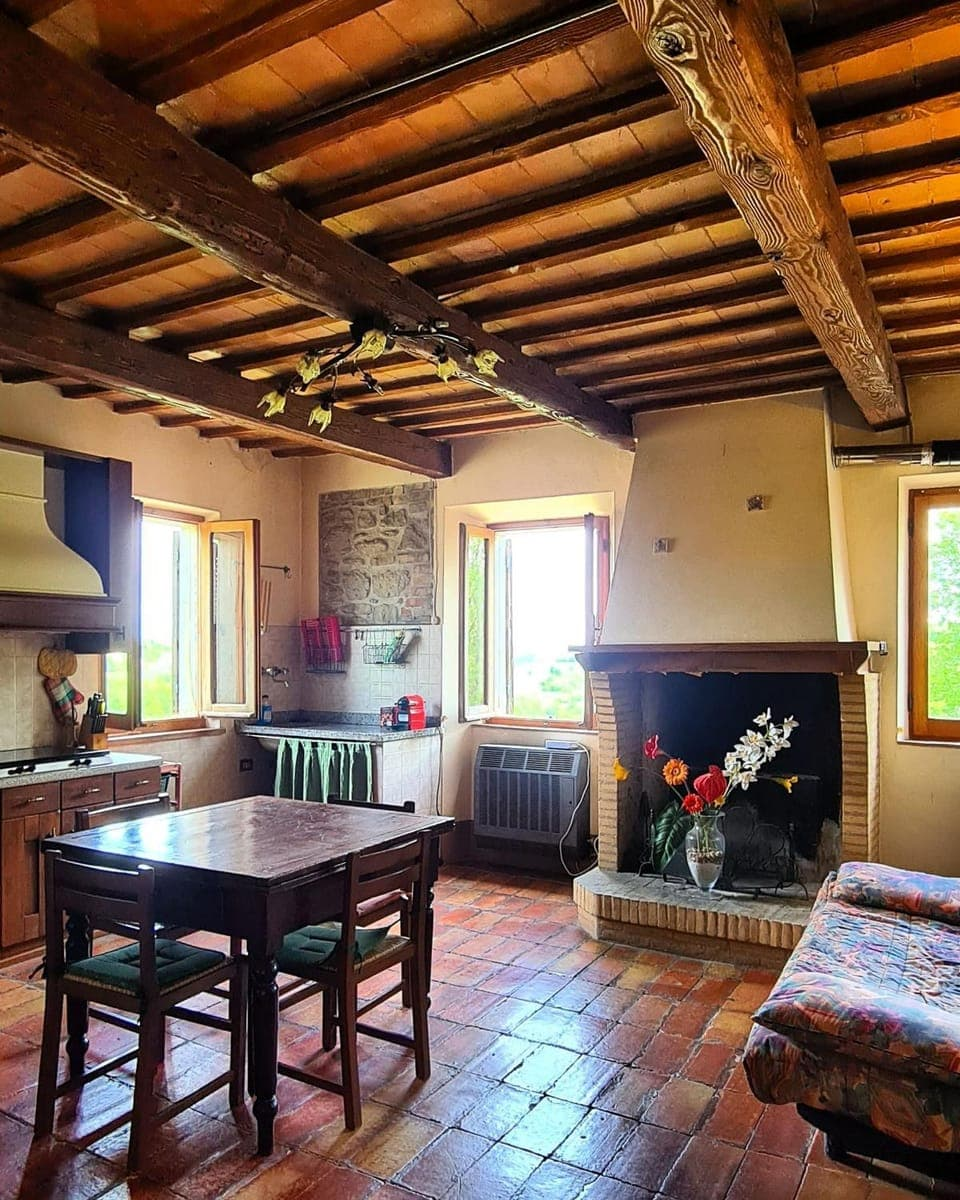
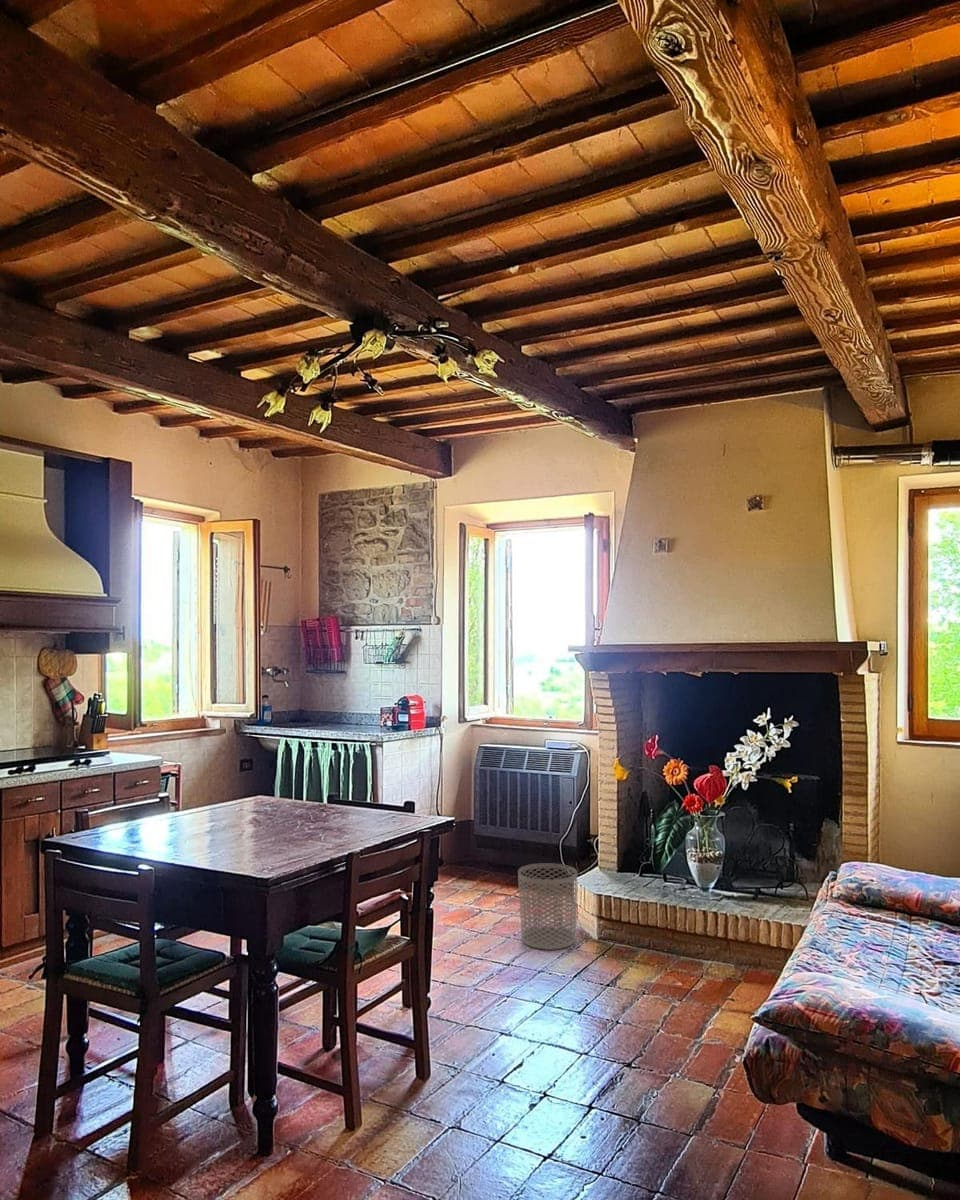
+ waste bin [517,862,578,951]
